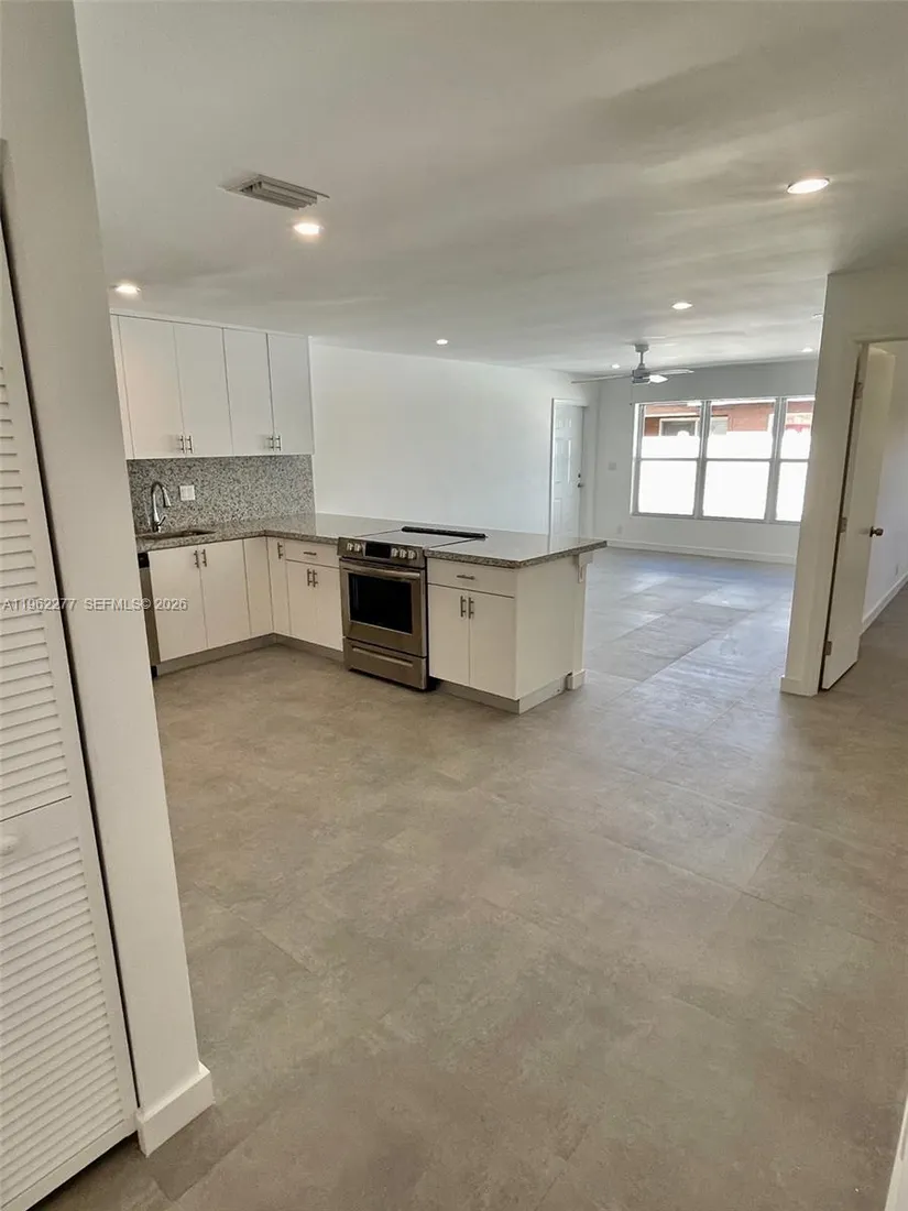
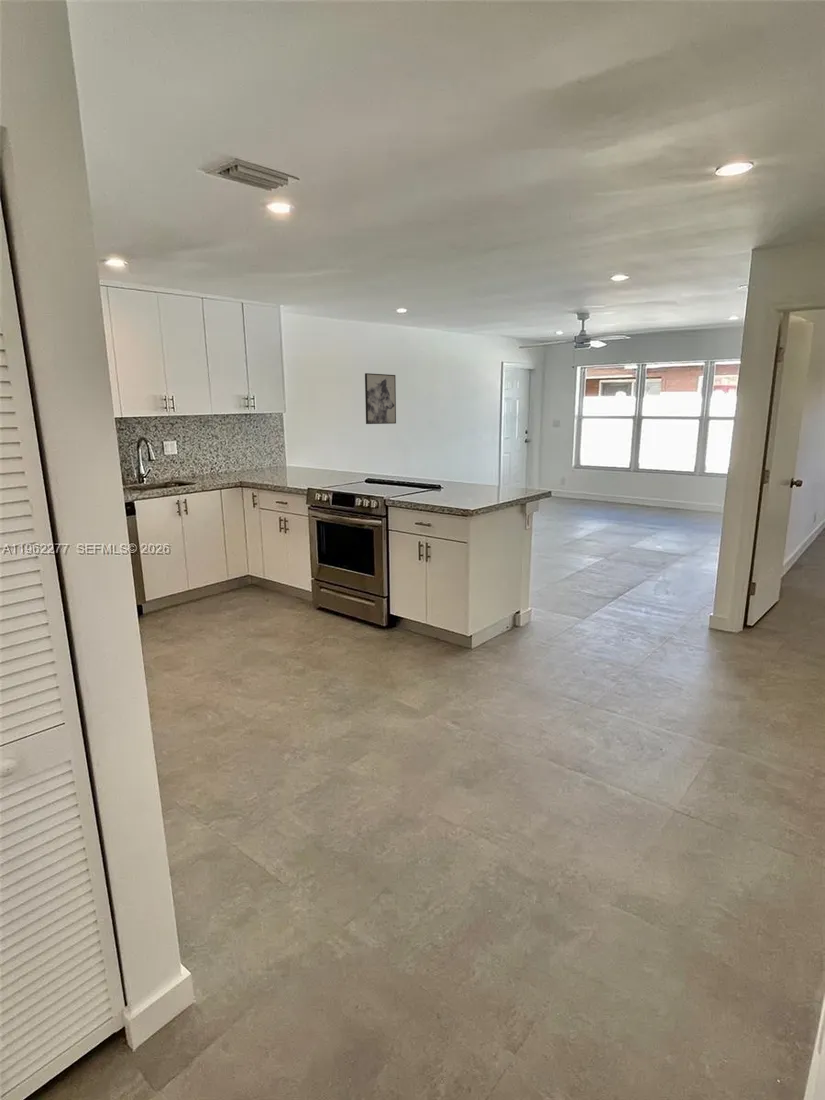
+ wall art [364,372,397,425]
